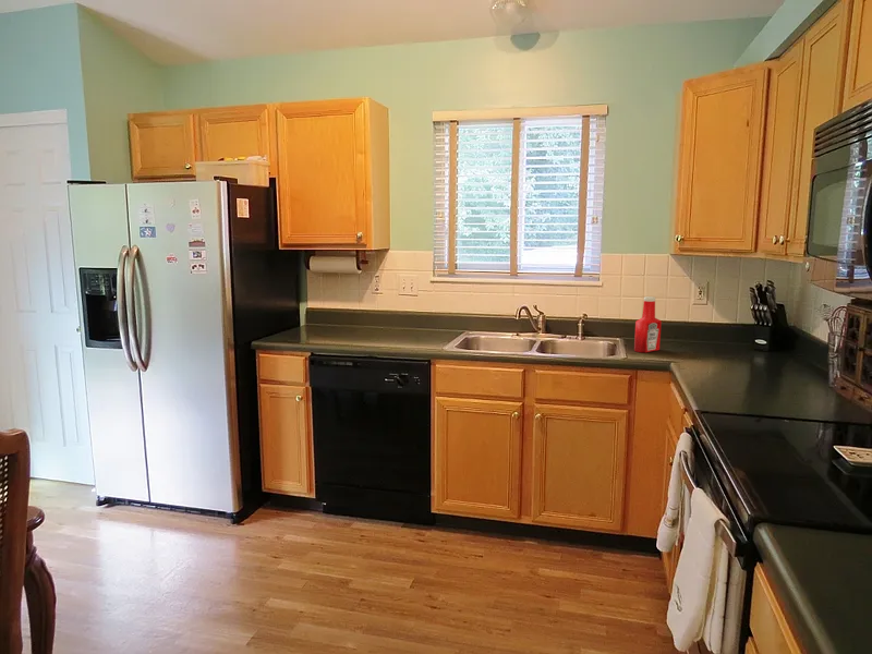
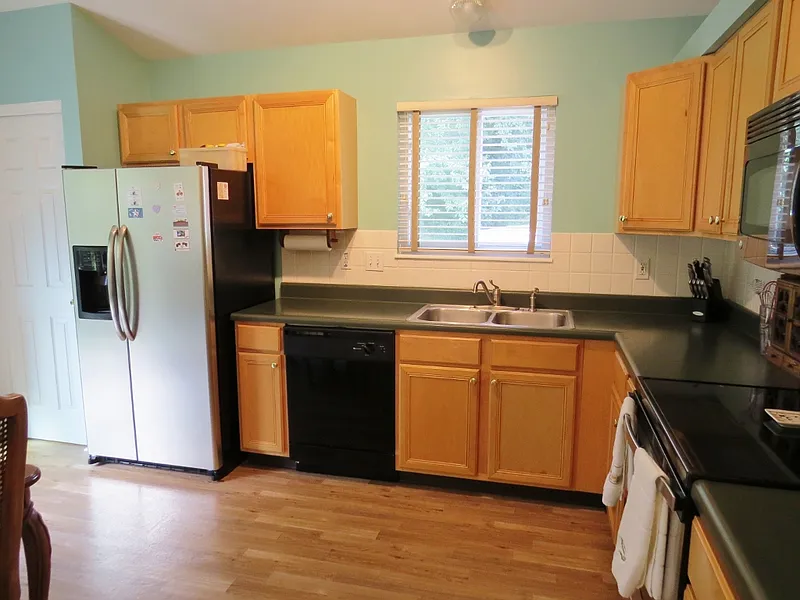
- soap bottle [633,295,663,353]
